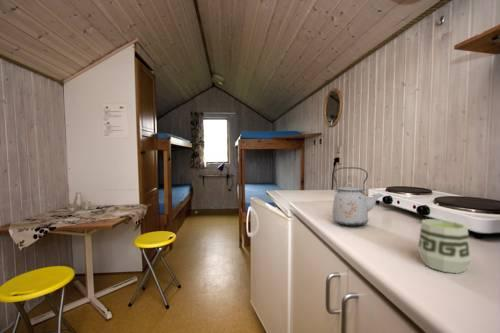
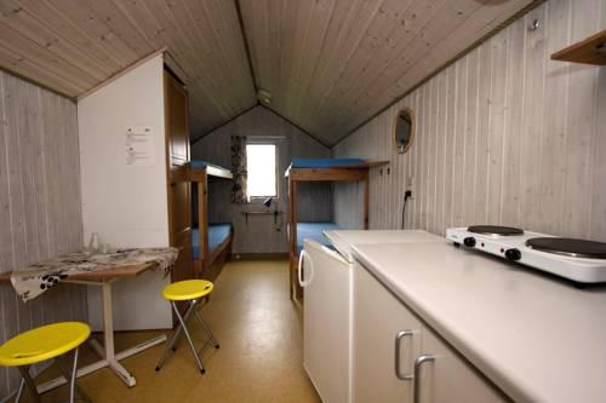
- kettle [331,166,384,227]
- cup [417,218,472,274]
